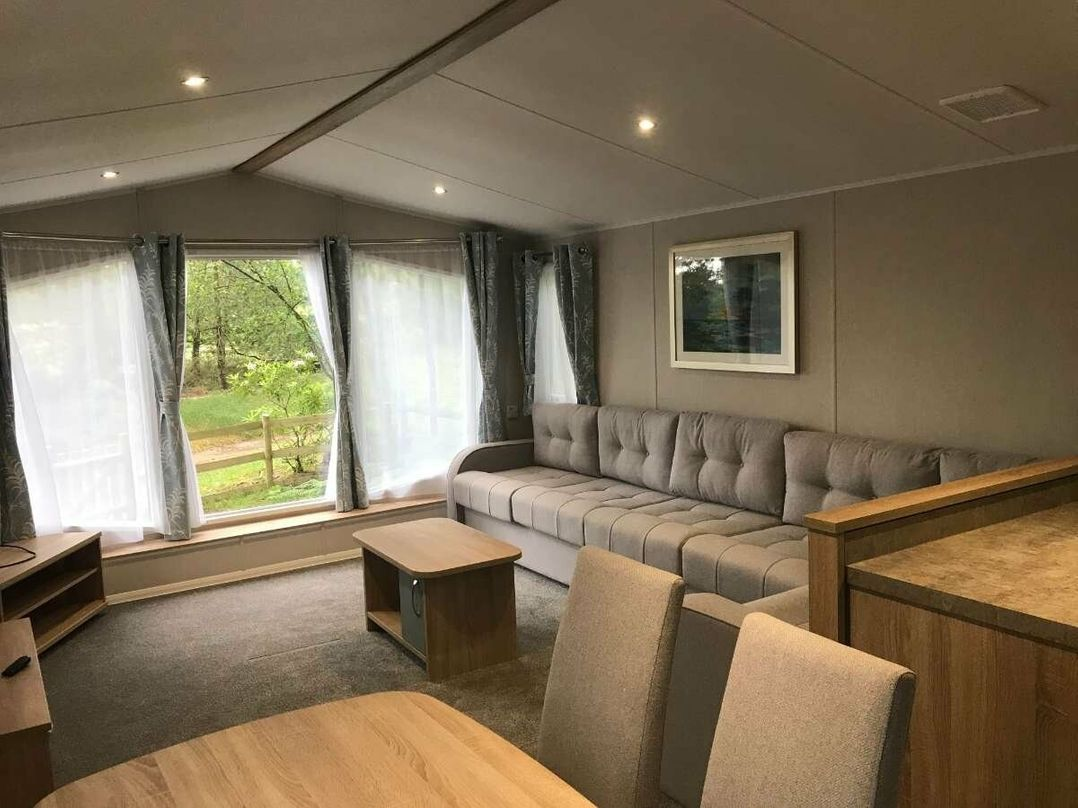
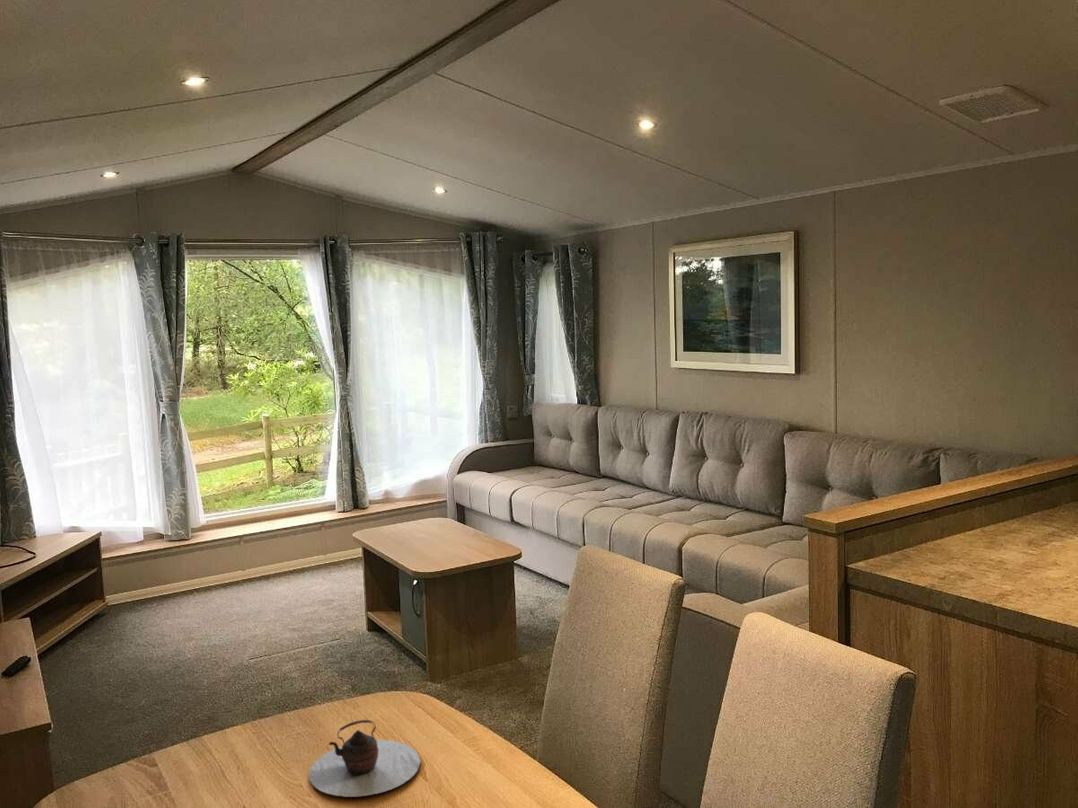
+ teapot [308,719,421,798]
